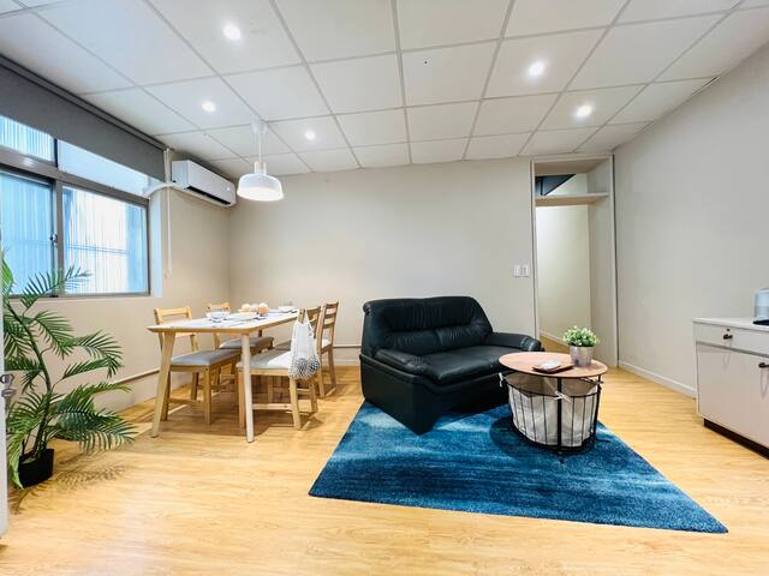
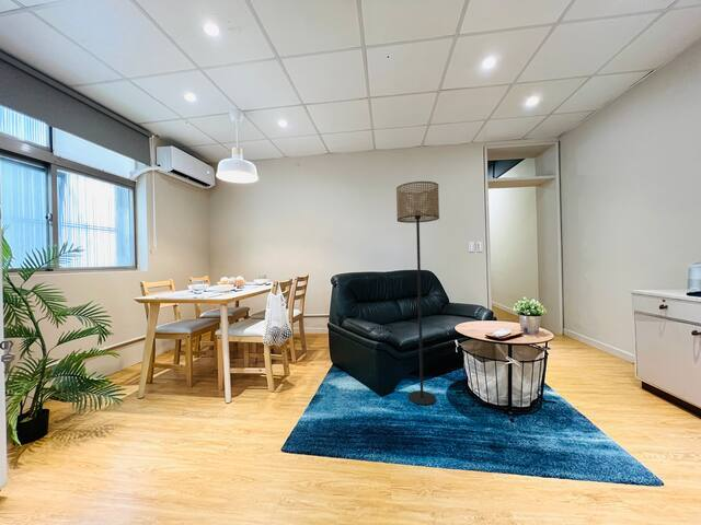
+ floor lamp [395,180,440,406]
